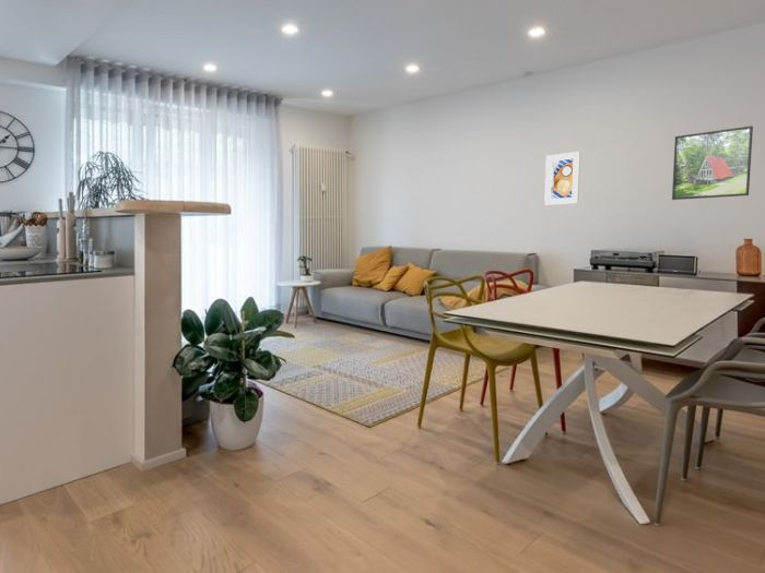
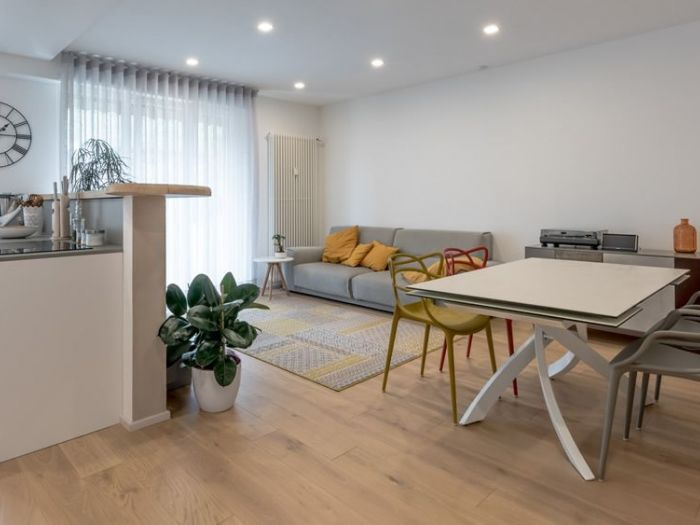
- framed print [671,126,754,201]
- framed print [543,151,581,206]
